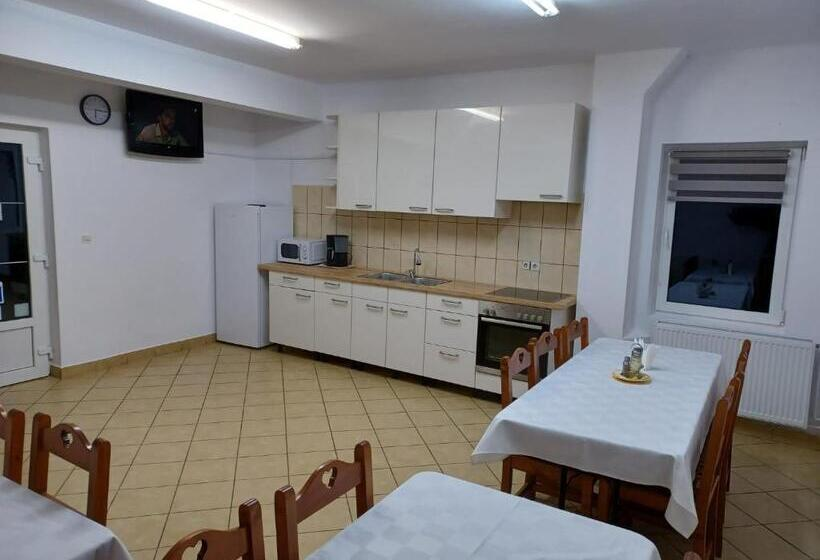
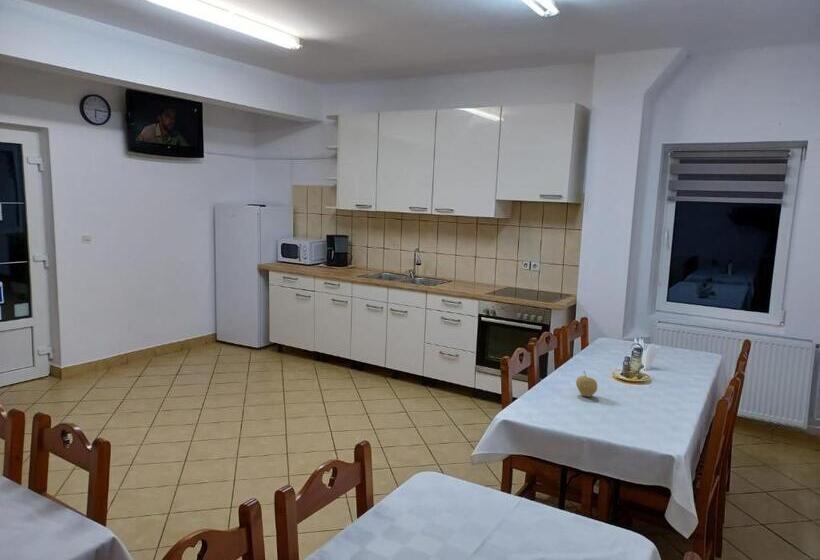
+ fruit [575,370,598,398]
